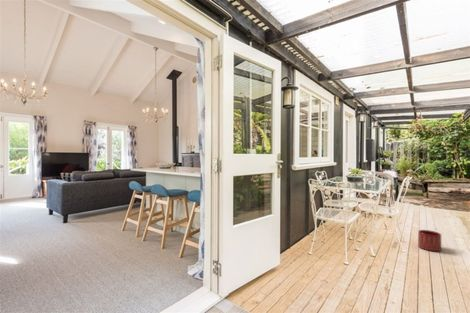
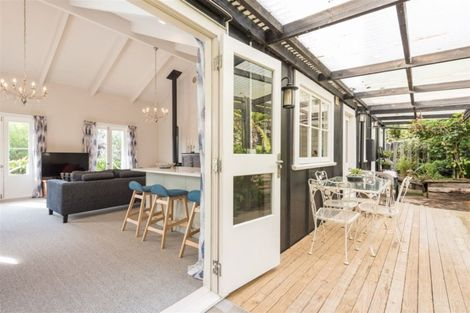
- planter [417,229,442,252]
